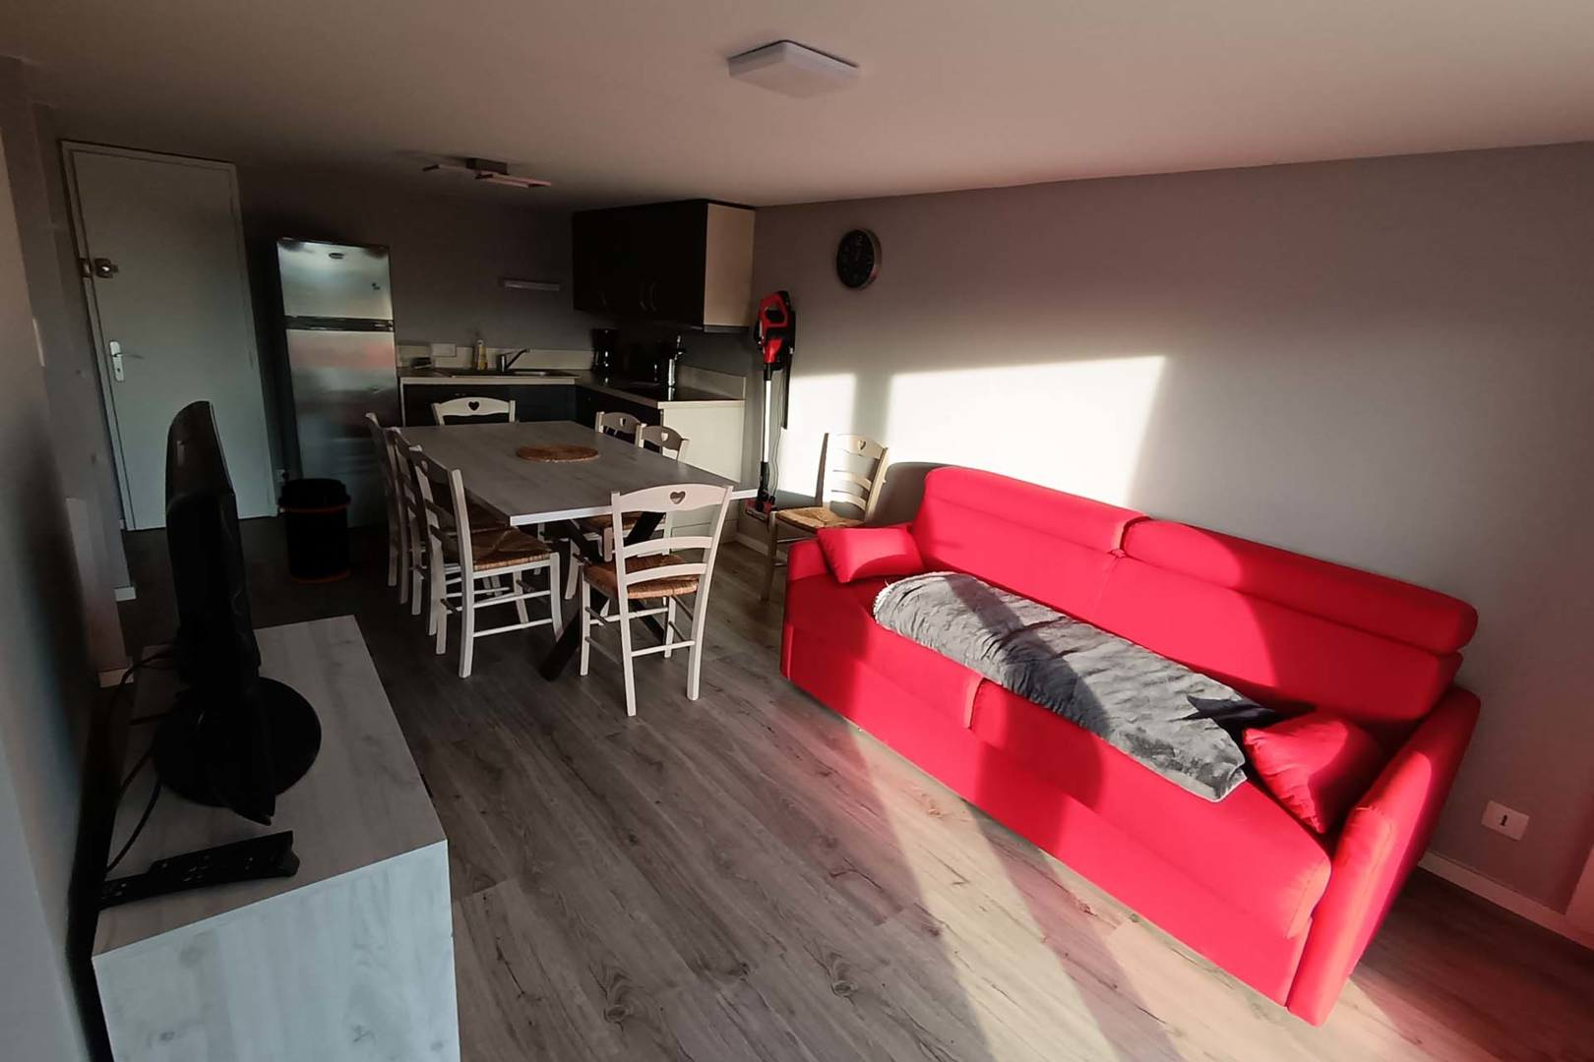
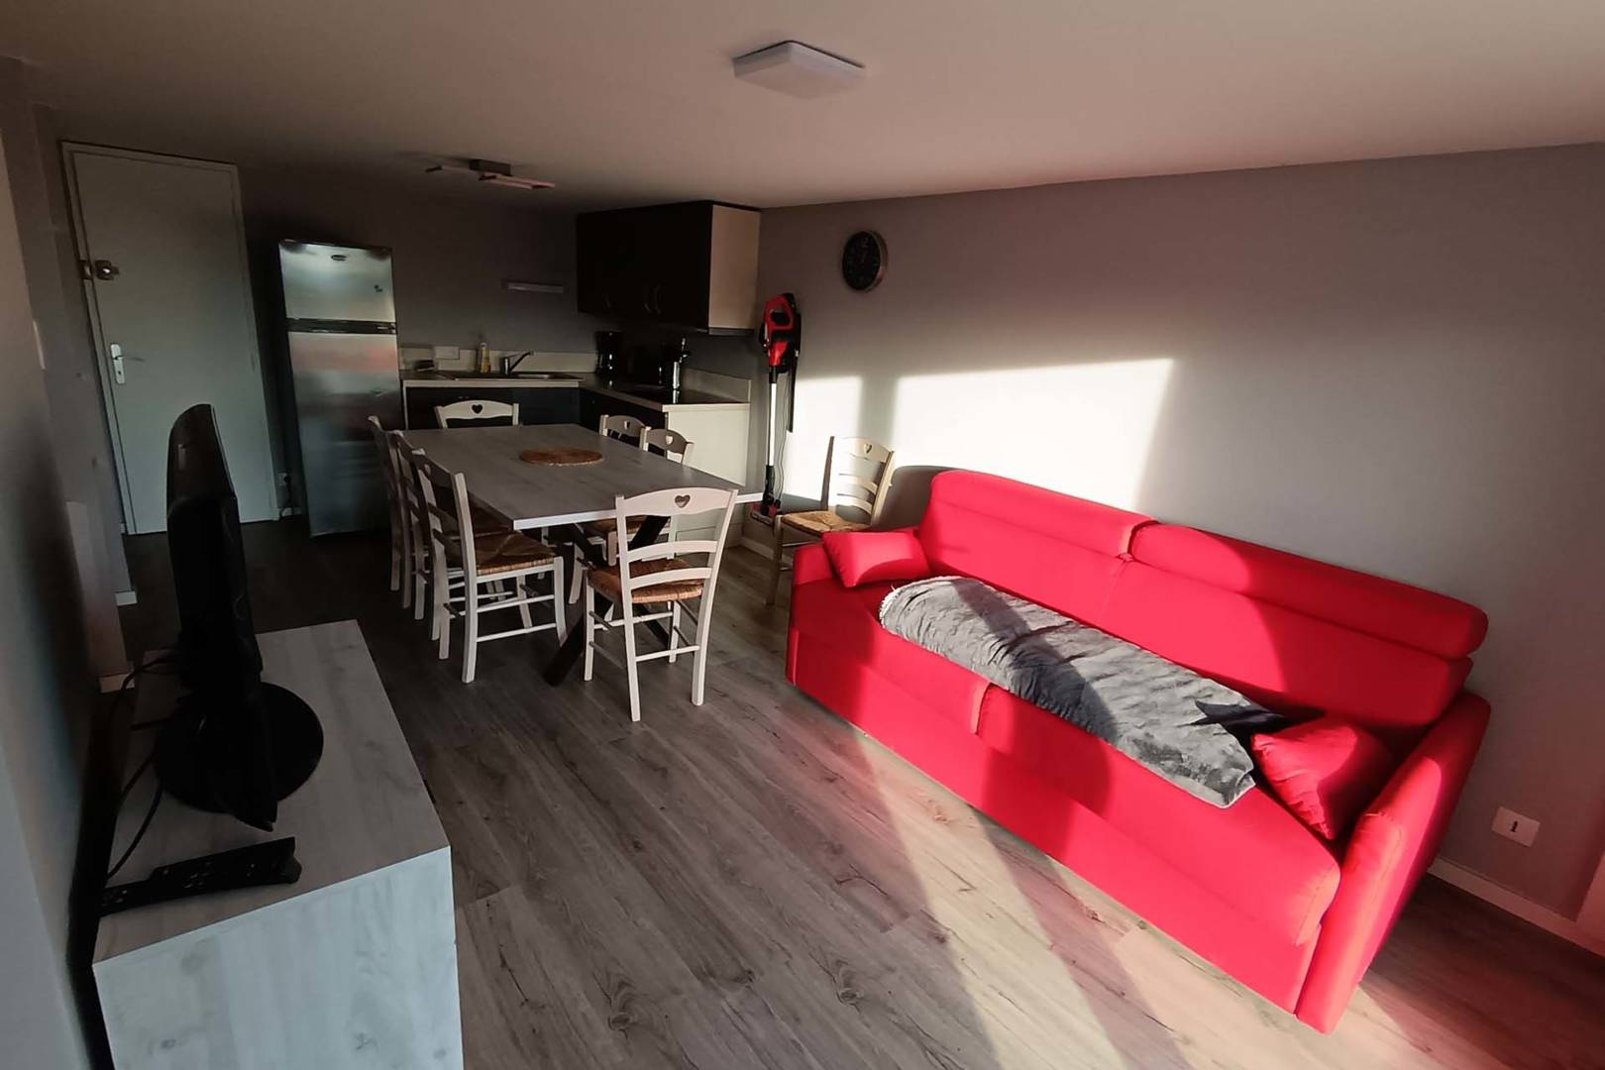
- trash can [276,476,352,584]
